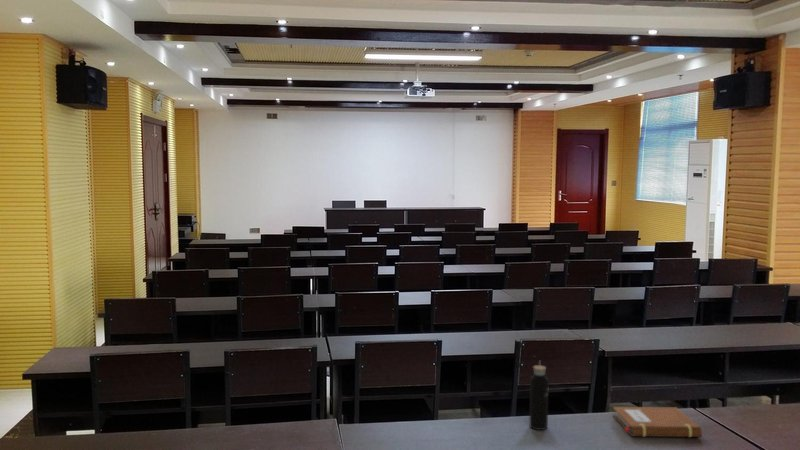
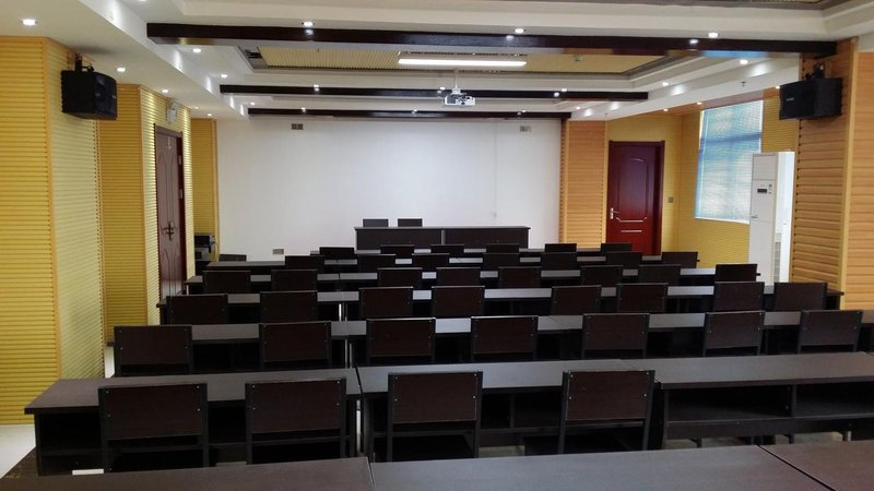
- notebook [612,406,703,438]
- water bottle [529,360,549,431]
